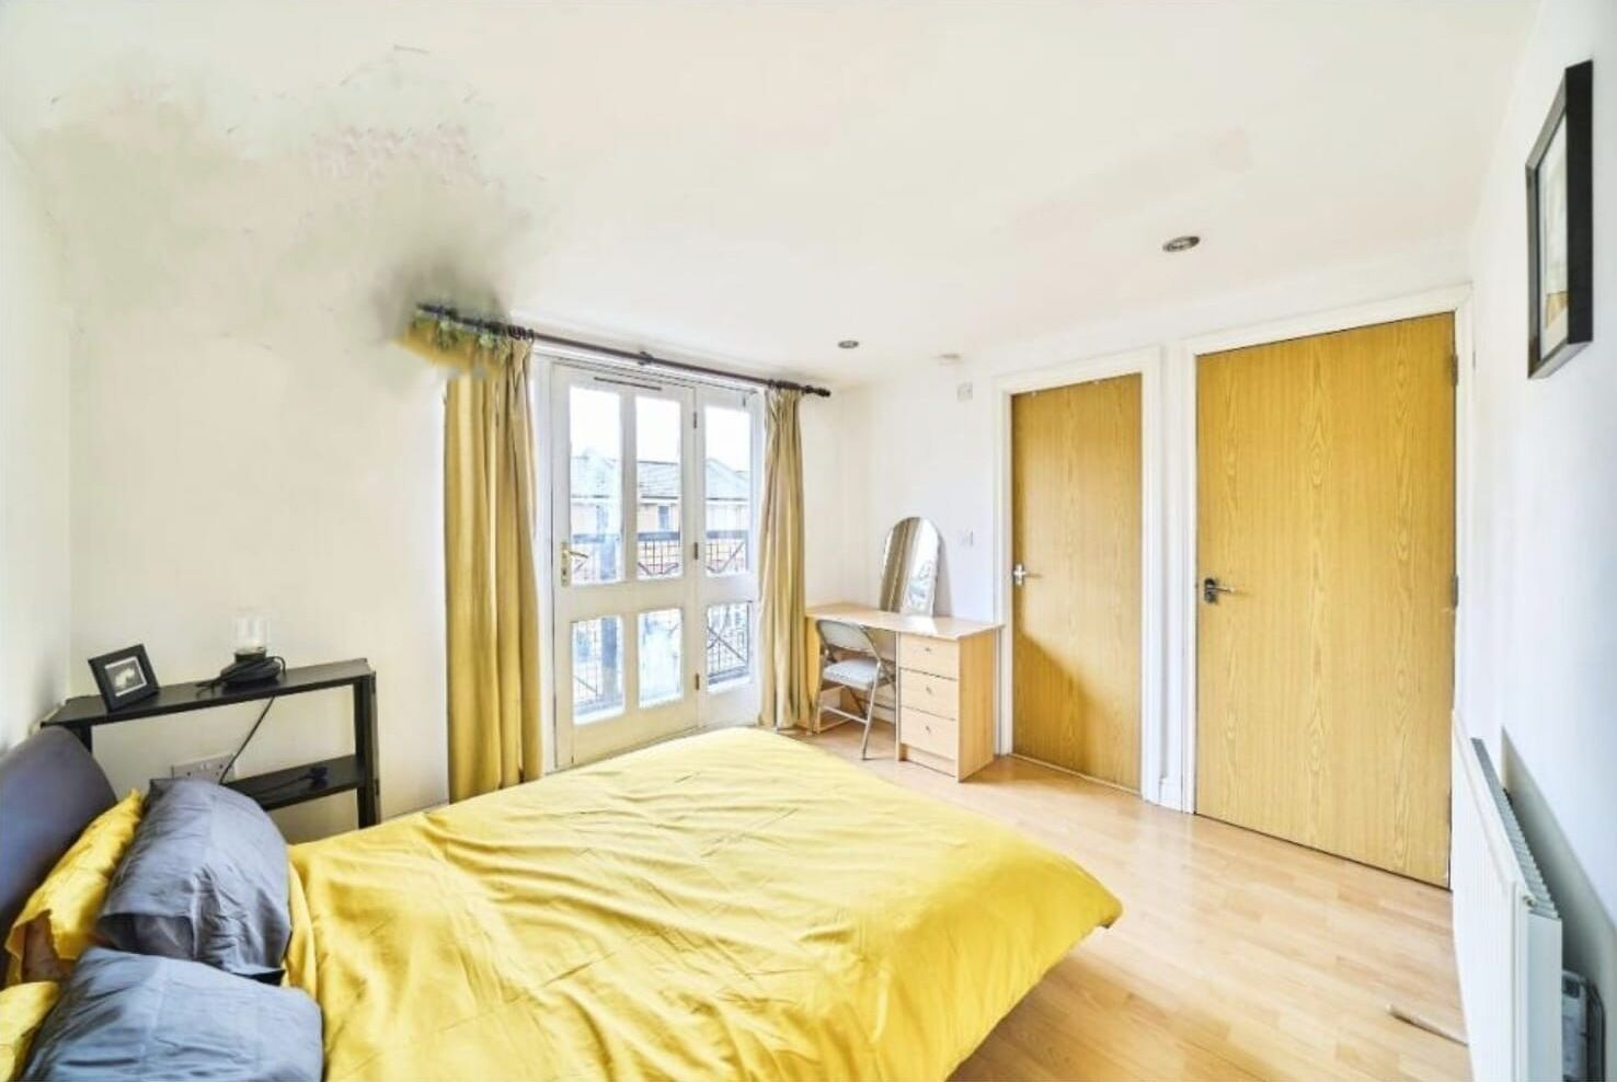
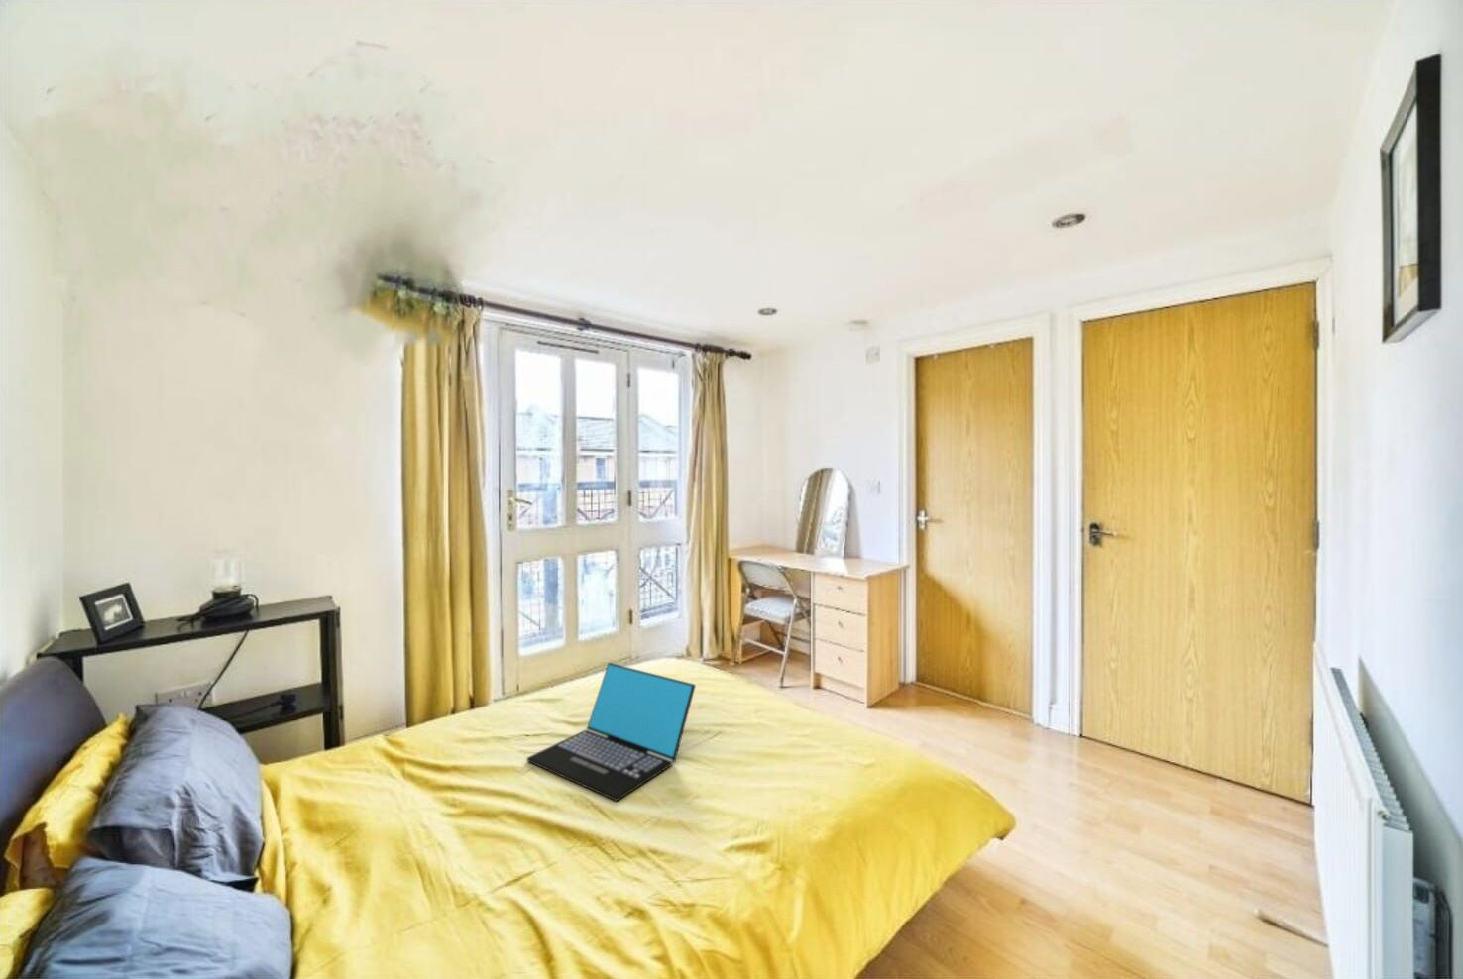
+ laptop [527,662,697,802]
